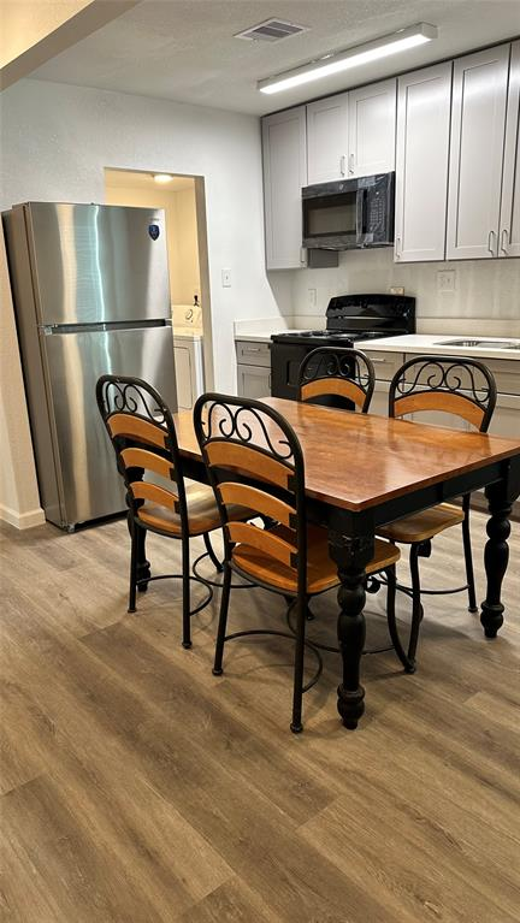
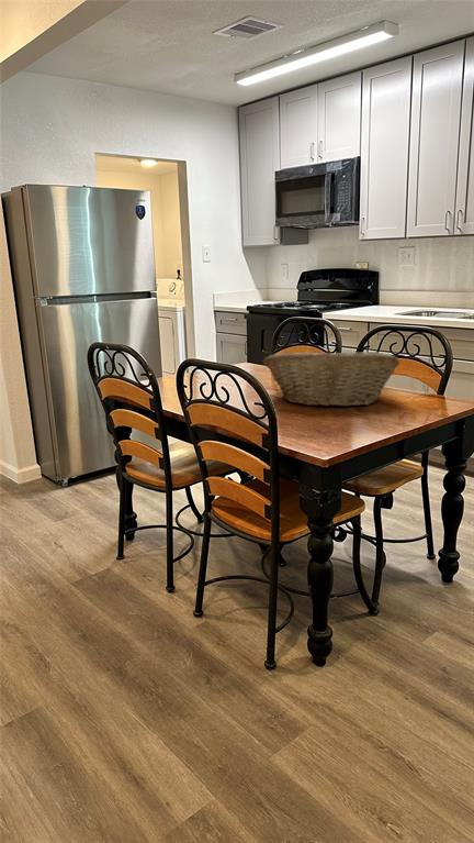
+ fruit basket [262,348,400,408]
